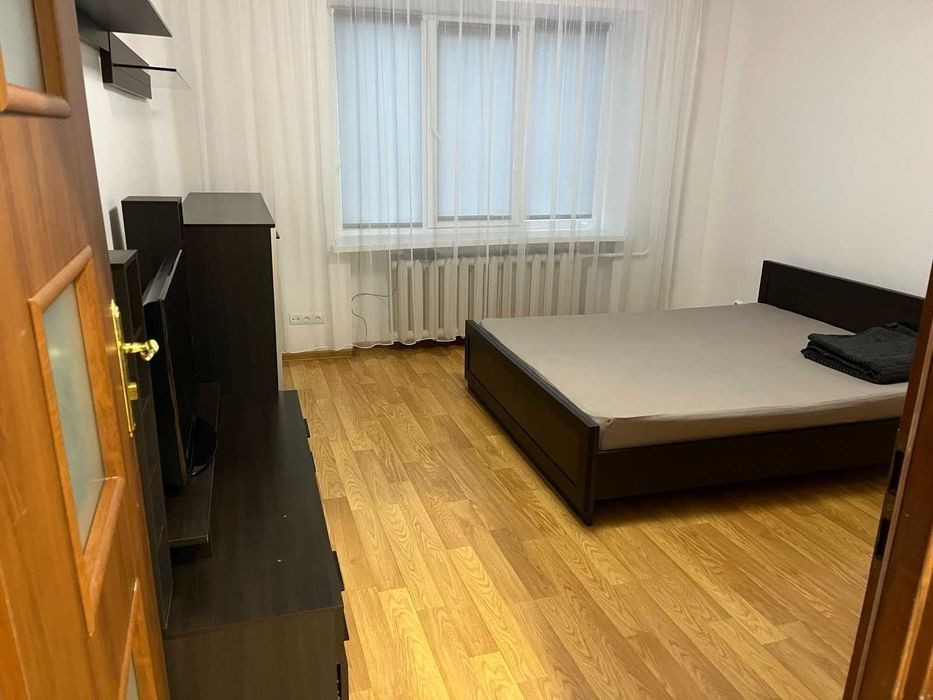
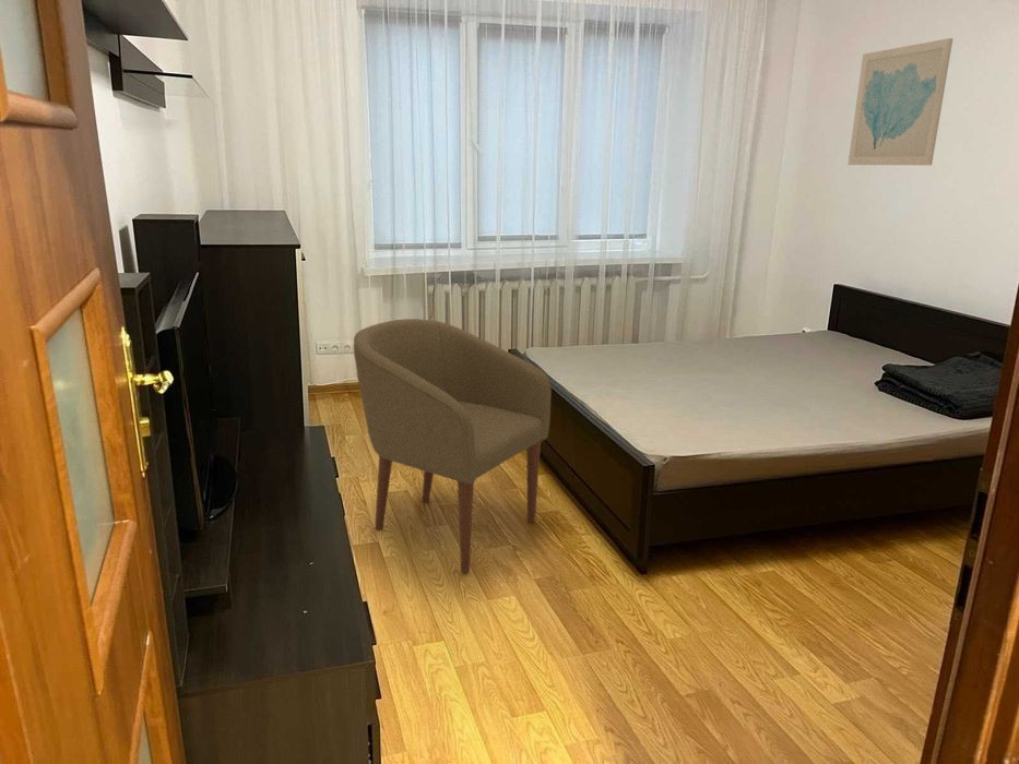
+ wall art [846,37,953,166]
+ chair [353,318,553,574]
